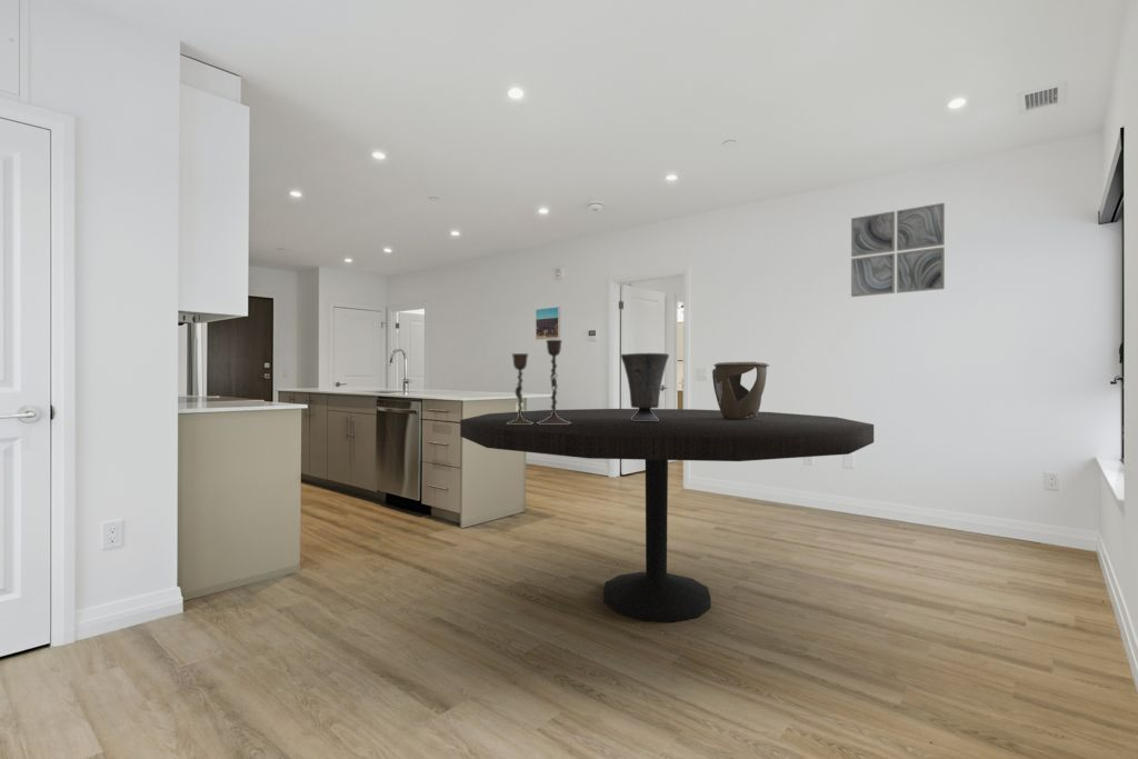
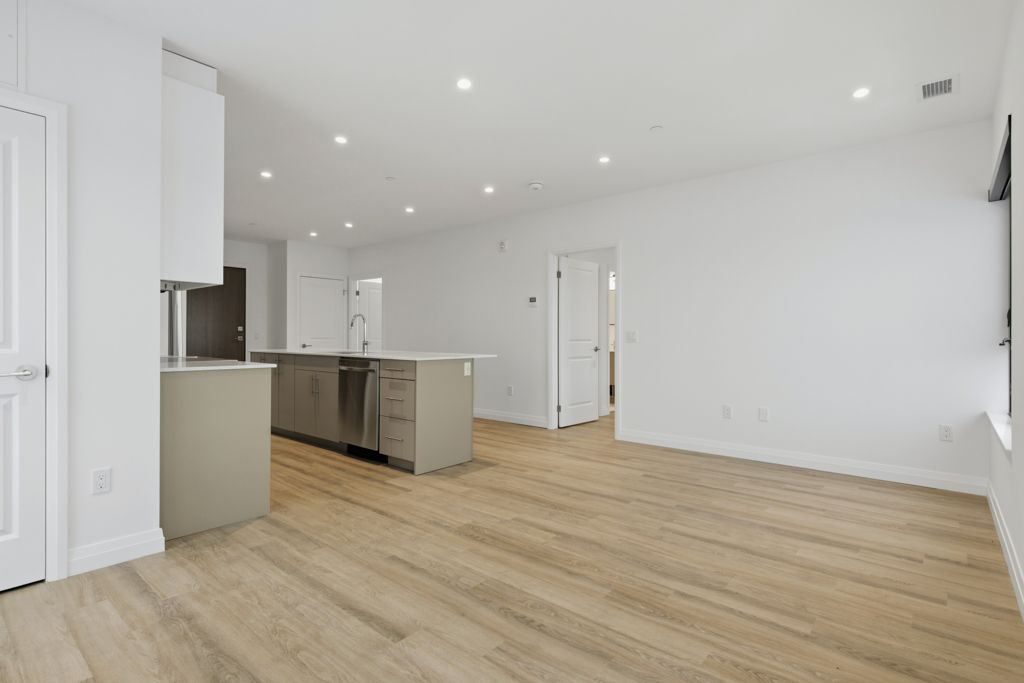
- candlestick [507,339,571,425]
- dining table [459,408,875,623]
- wall art [850,202,946,298]
- decorative bowl [711,361,770,419]
- vase [620,352,670,421]
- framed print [535,306,561,341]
